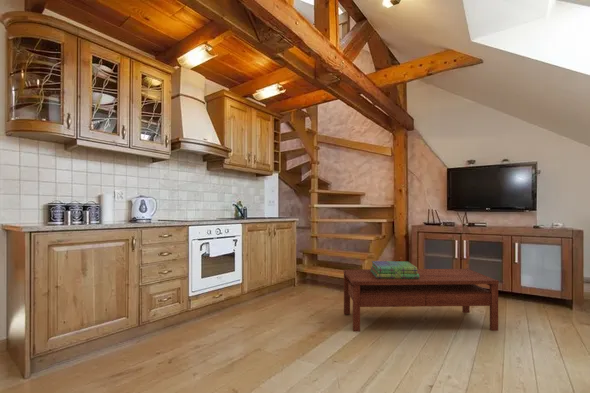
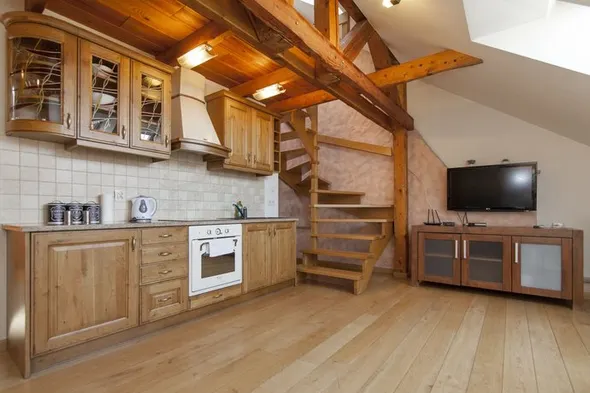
- stack of books [370,260,419,279]
- coffee table [342,268,500,333]
